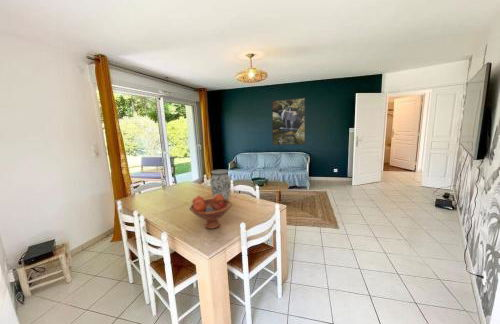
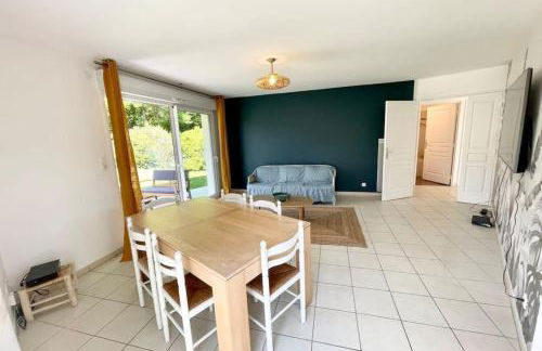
- fruit bowl [189,194,233,230]
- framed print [271,97,306,146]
- vase [209,169,232,201]
